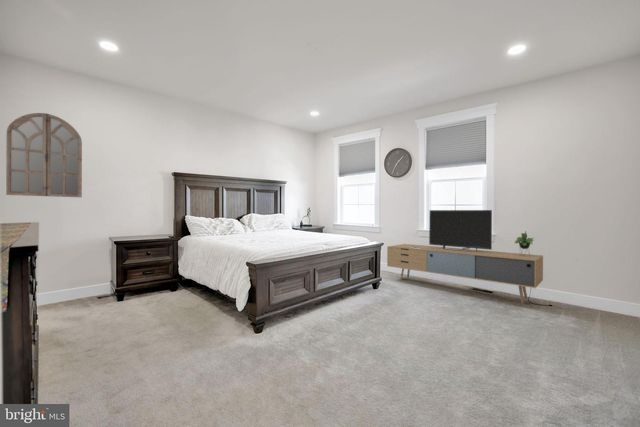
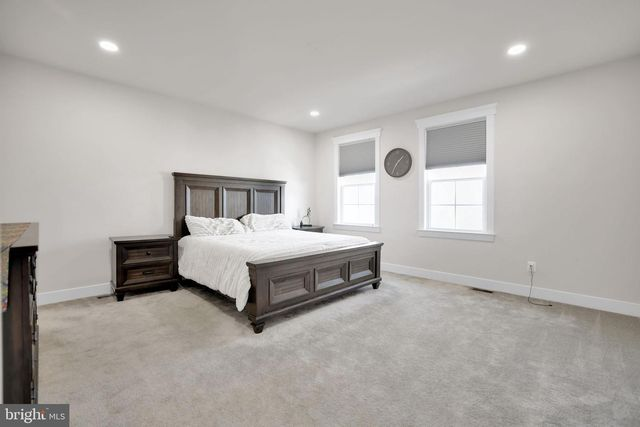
- home mirror [5,112,83,198]
- media console [386,209,544,304]
